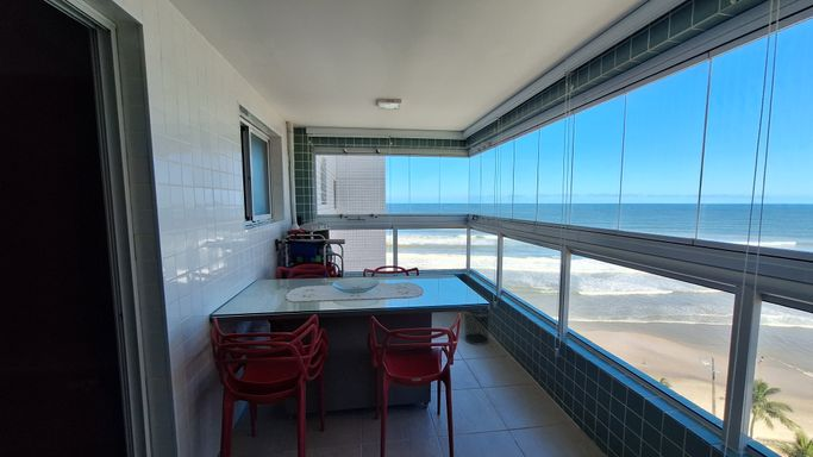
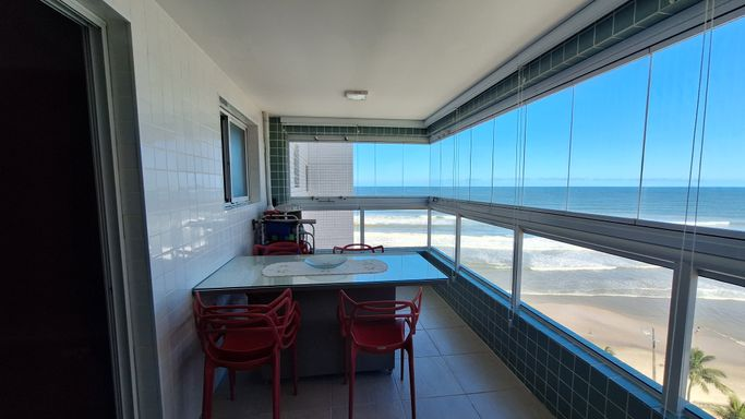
- waste bin [462,308,493,346]
